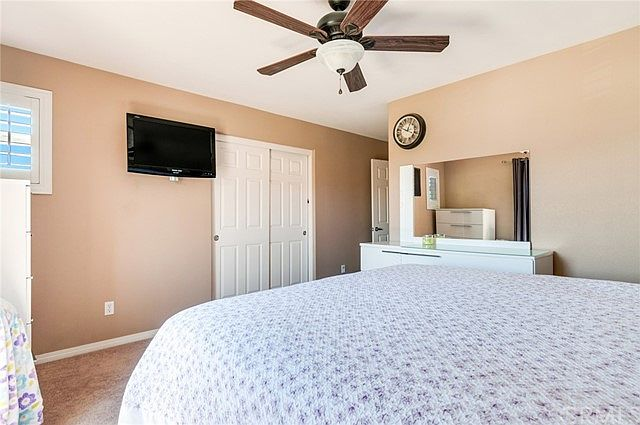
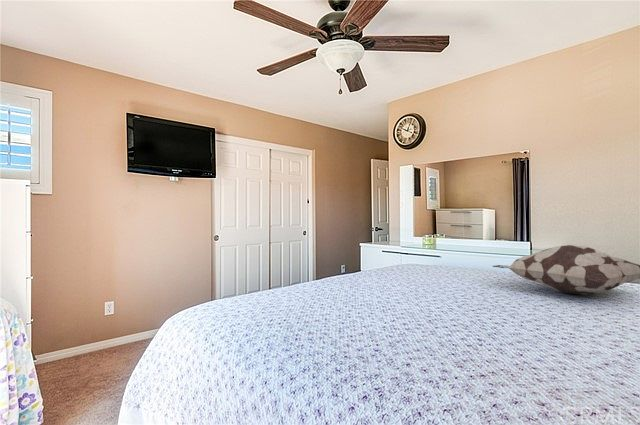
+ decorative pillow [492,244,640,296]
